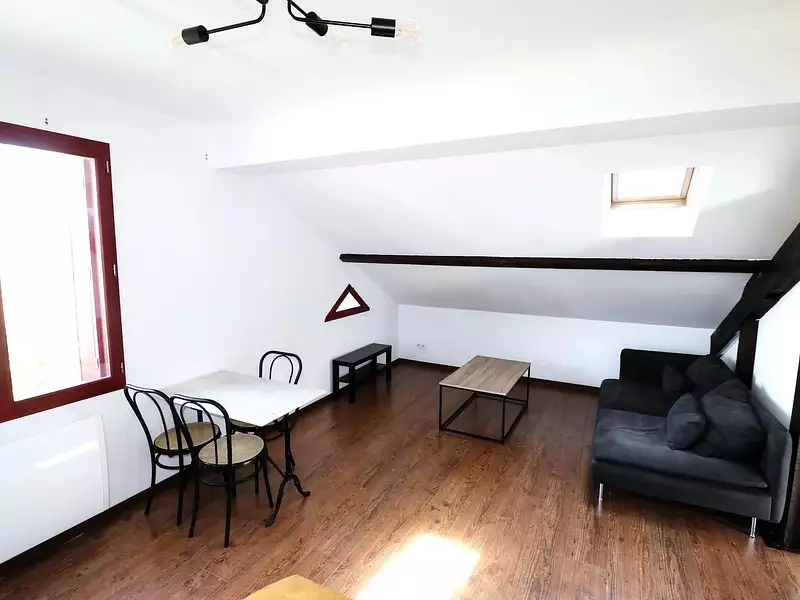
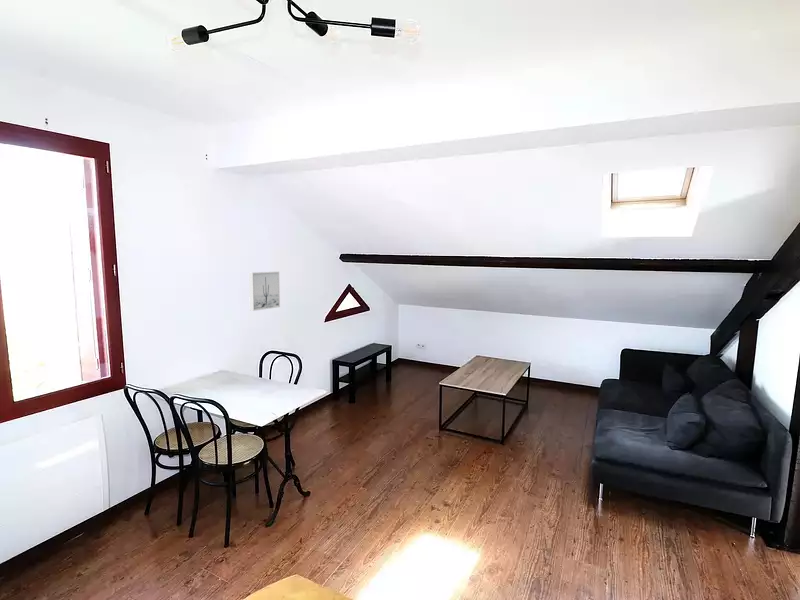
+ wall art [248,271,281,312]
